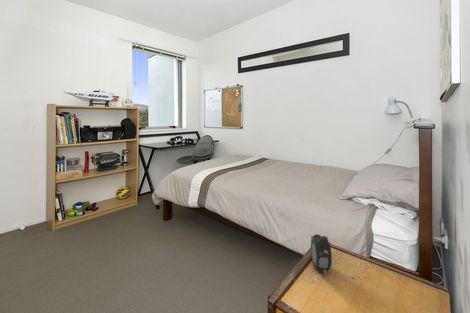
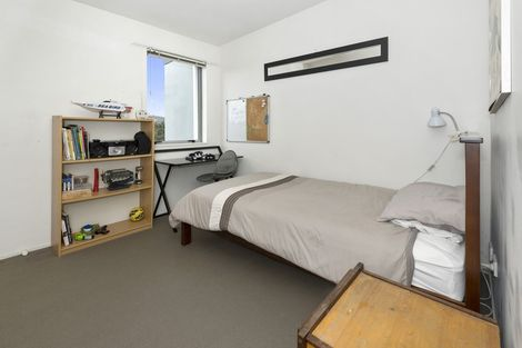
- alarm clock [310,233,333,279]
